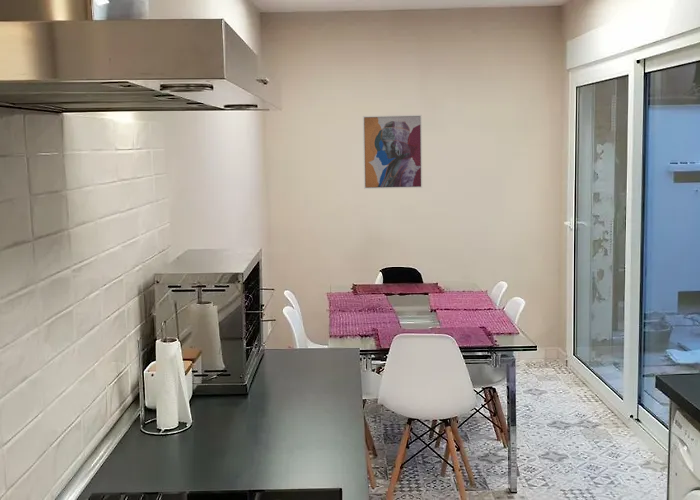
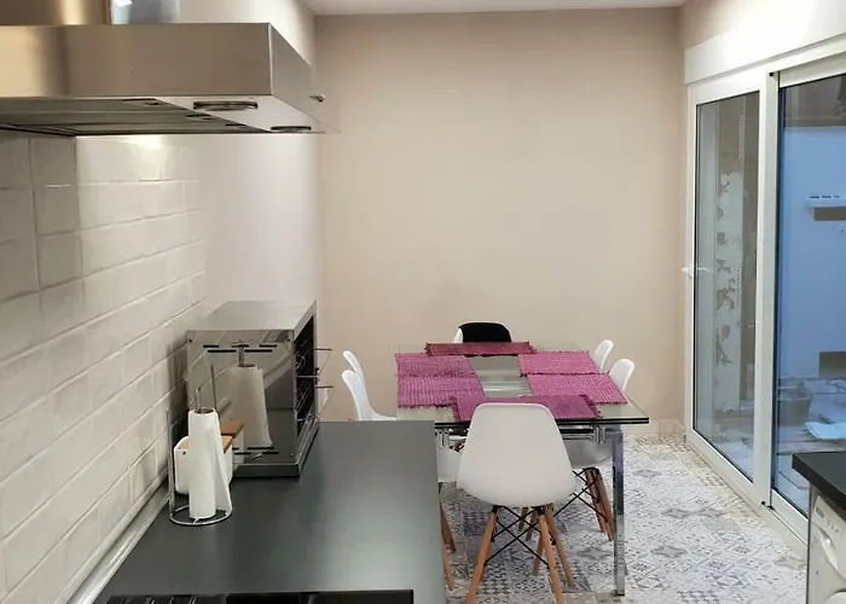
- wall art [362,114,423,190]
